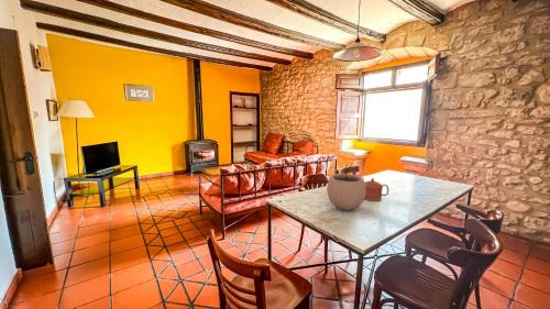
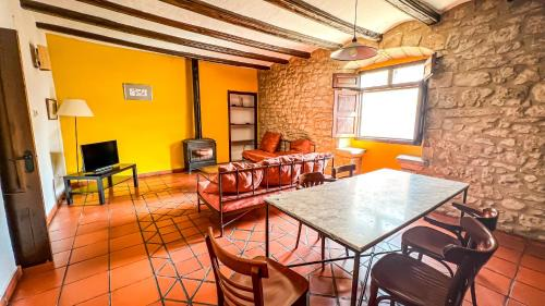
- teapot [364,177,389,202]
- plant pot [326,164,365,211]
